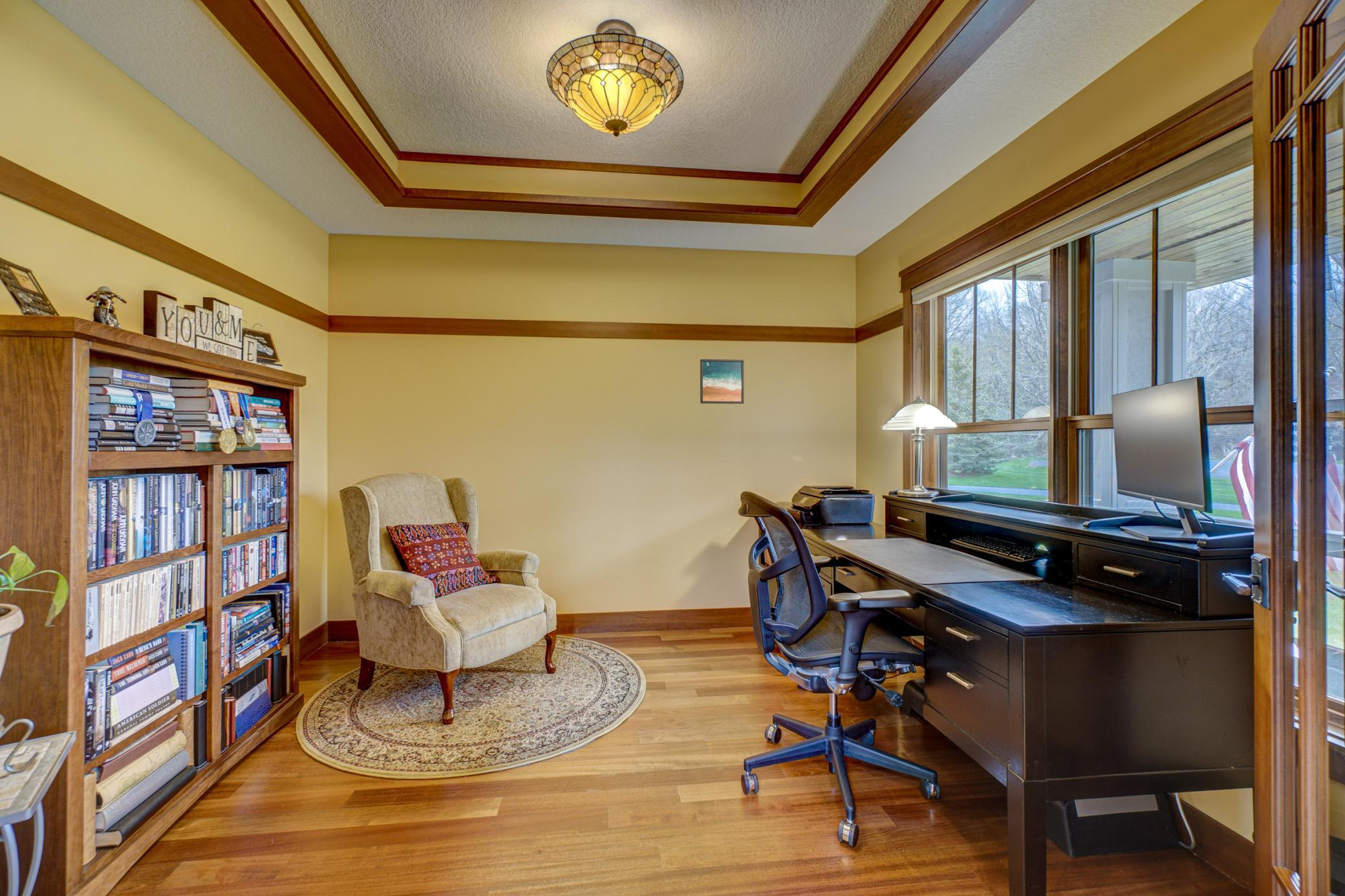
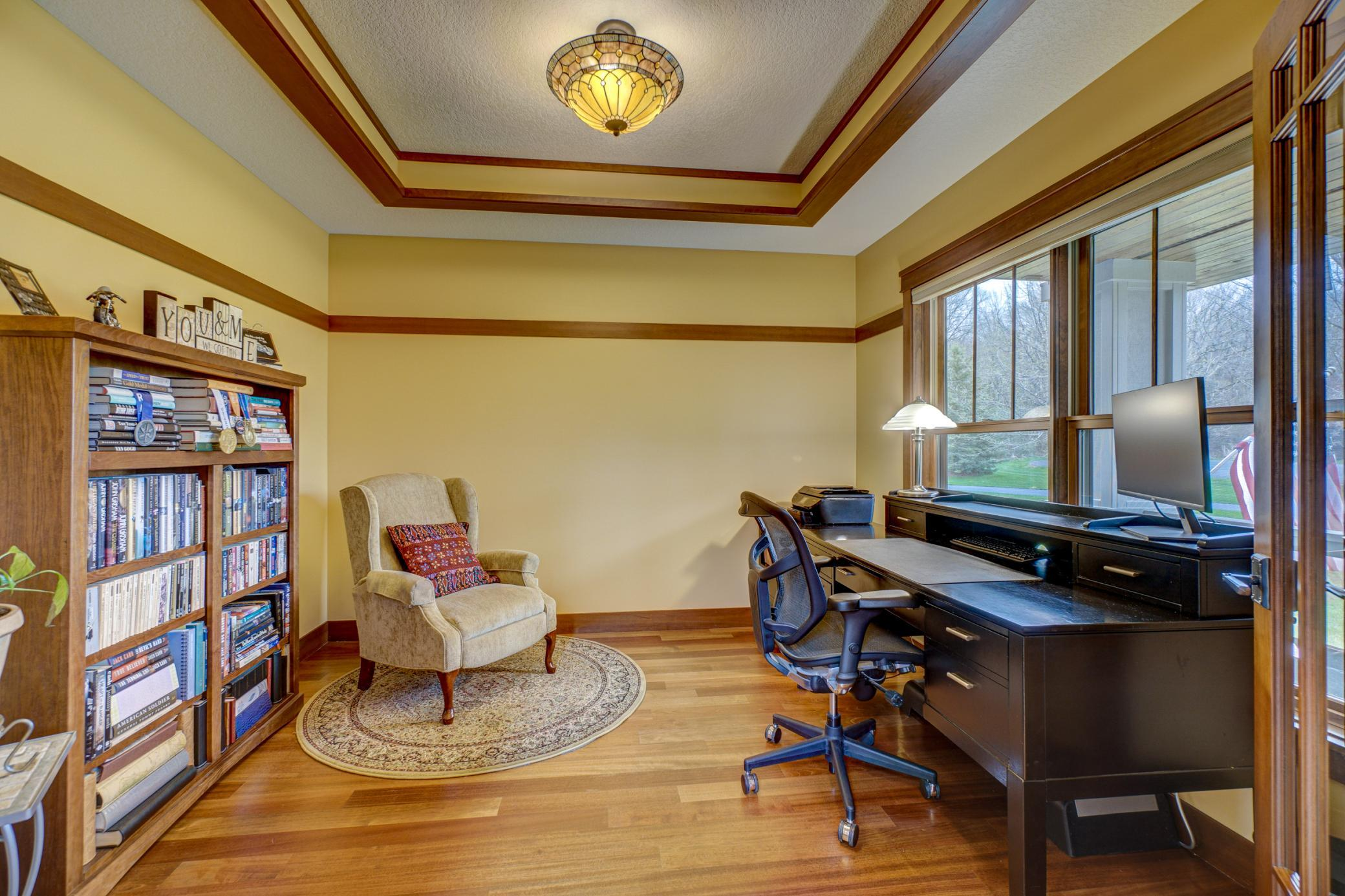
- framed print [700,359,744,405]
